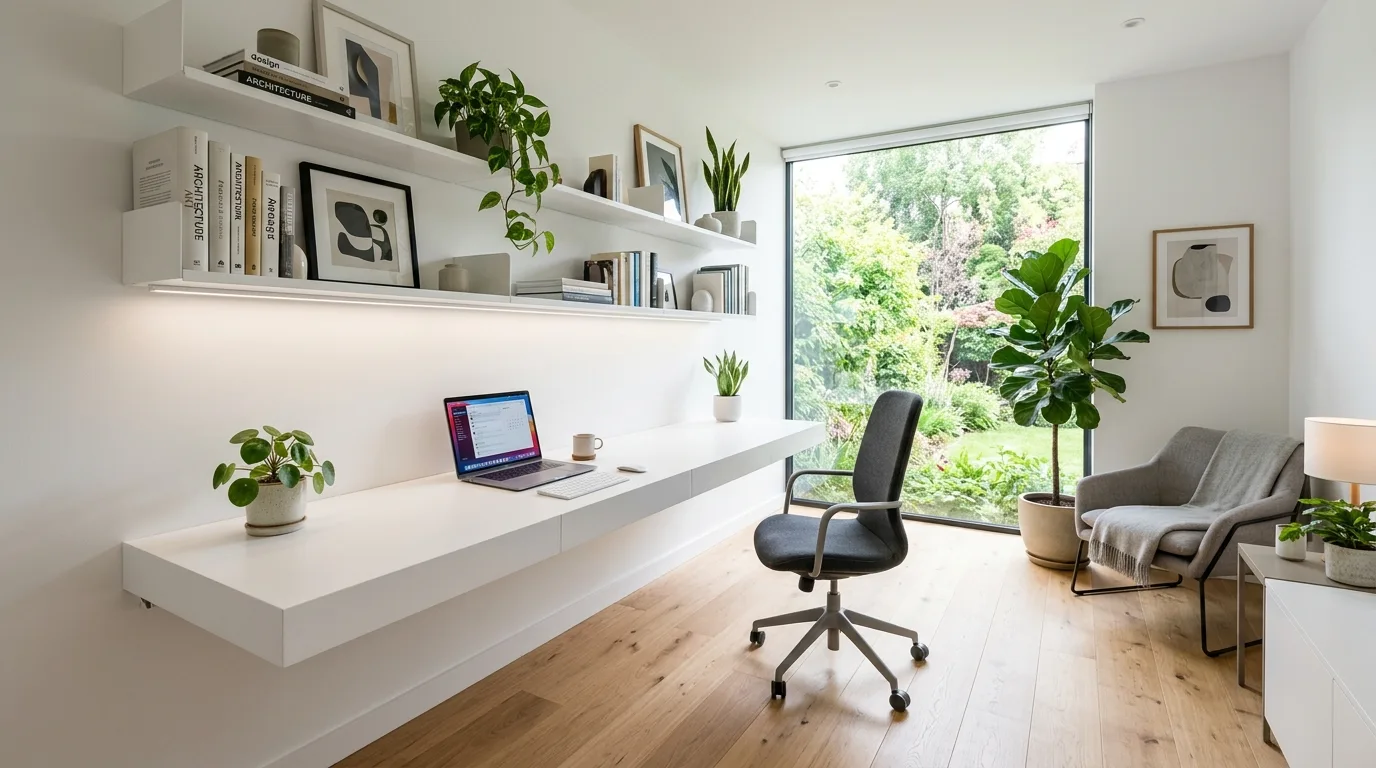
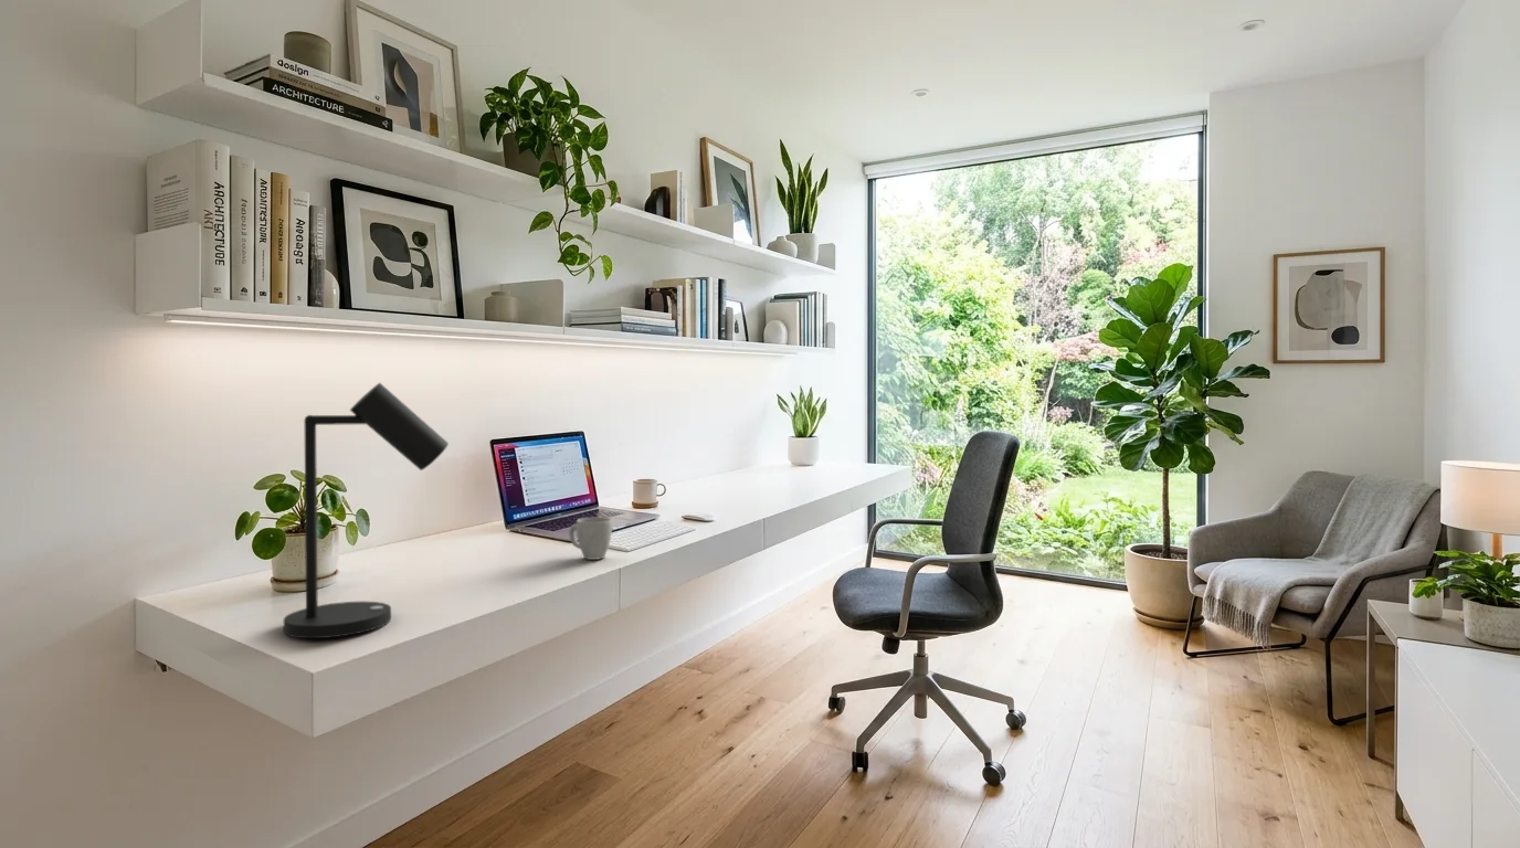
+ desk lamp [283,382,450,639]
+ mug [568,517,613,561]
